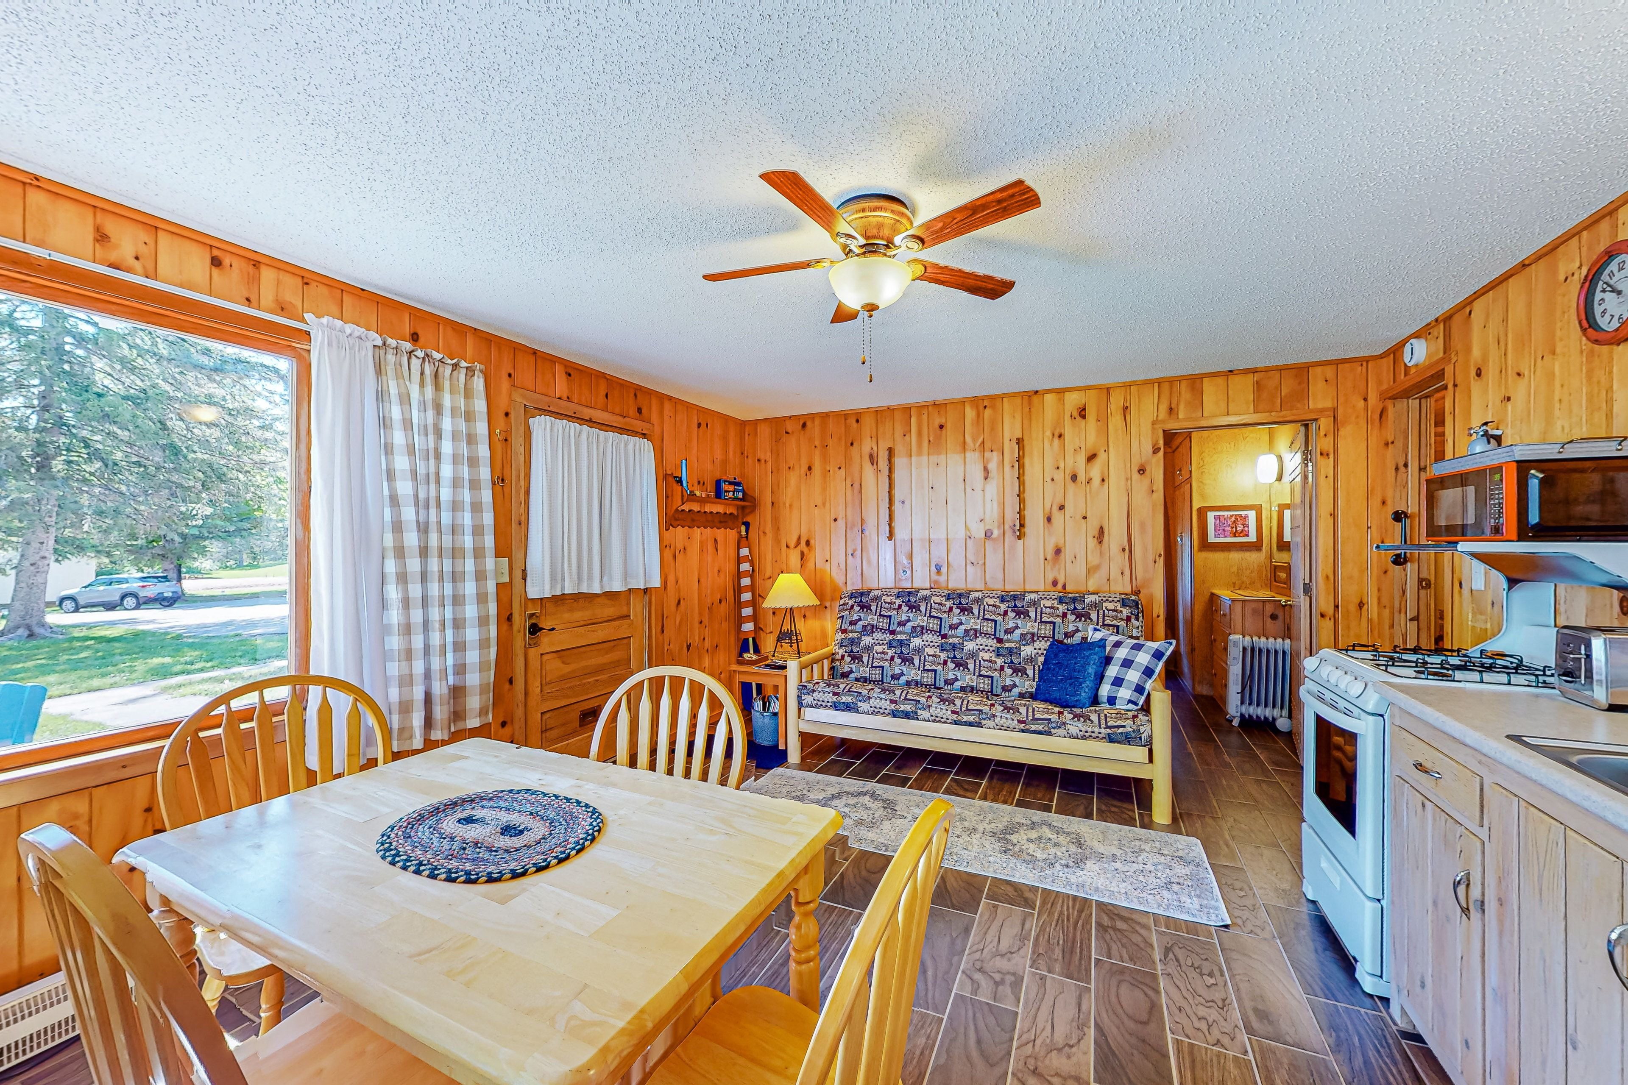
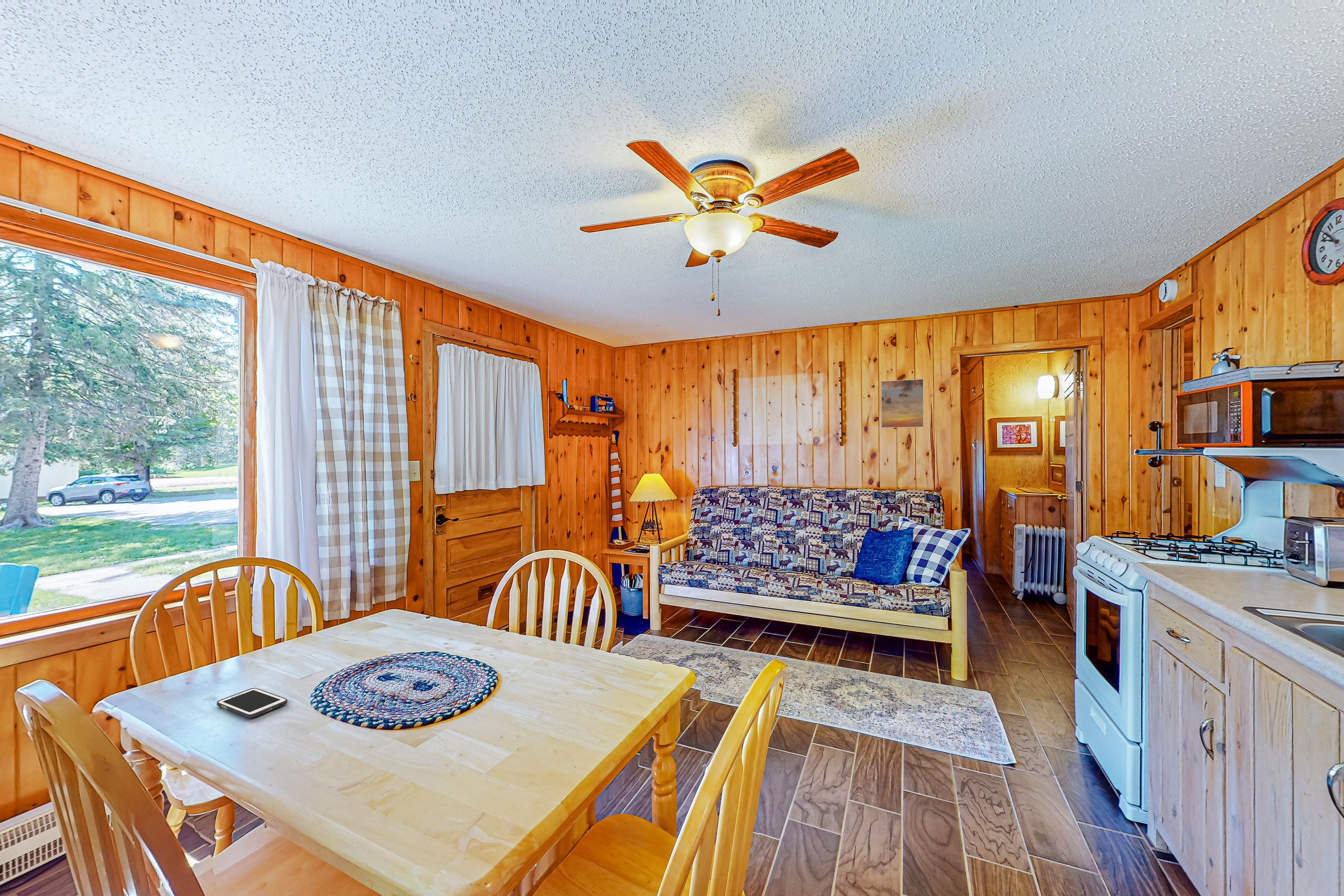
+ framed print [881,378,924,428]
+ cell phone [217,687,288,719]
